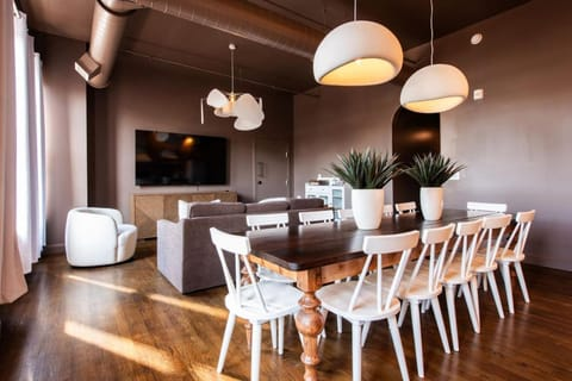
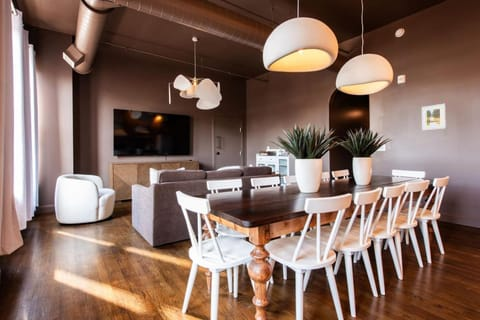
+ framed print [421,103,447,131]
